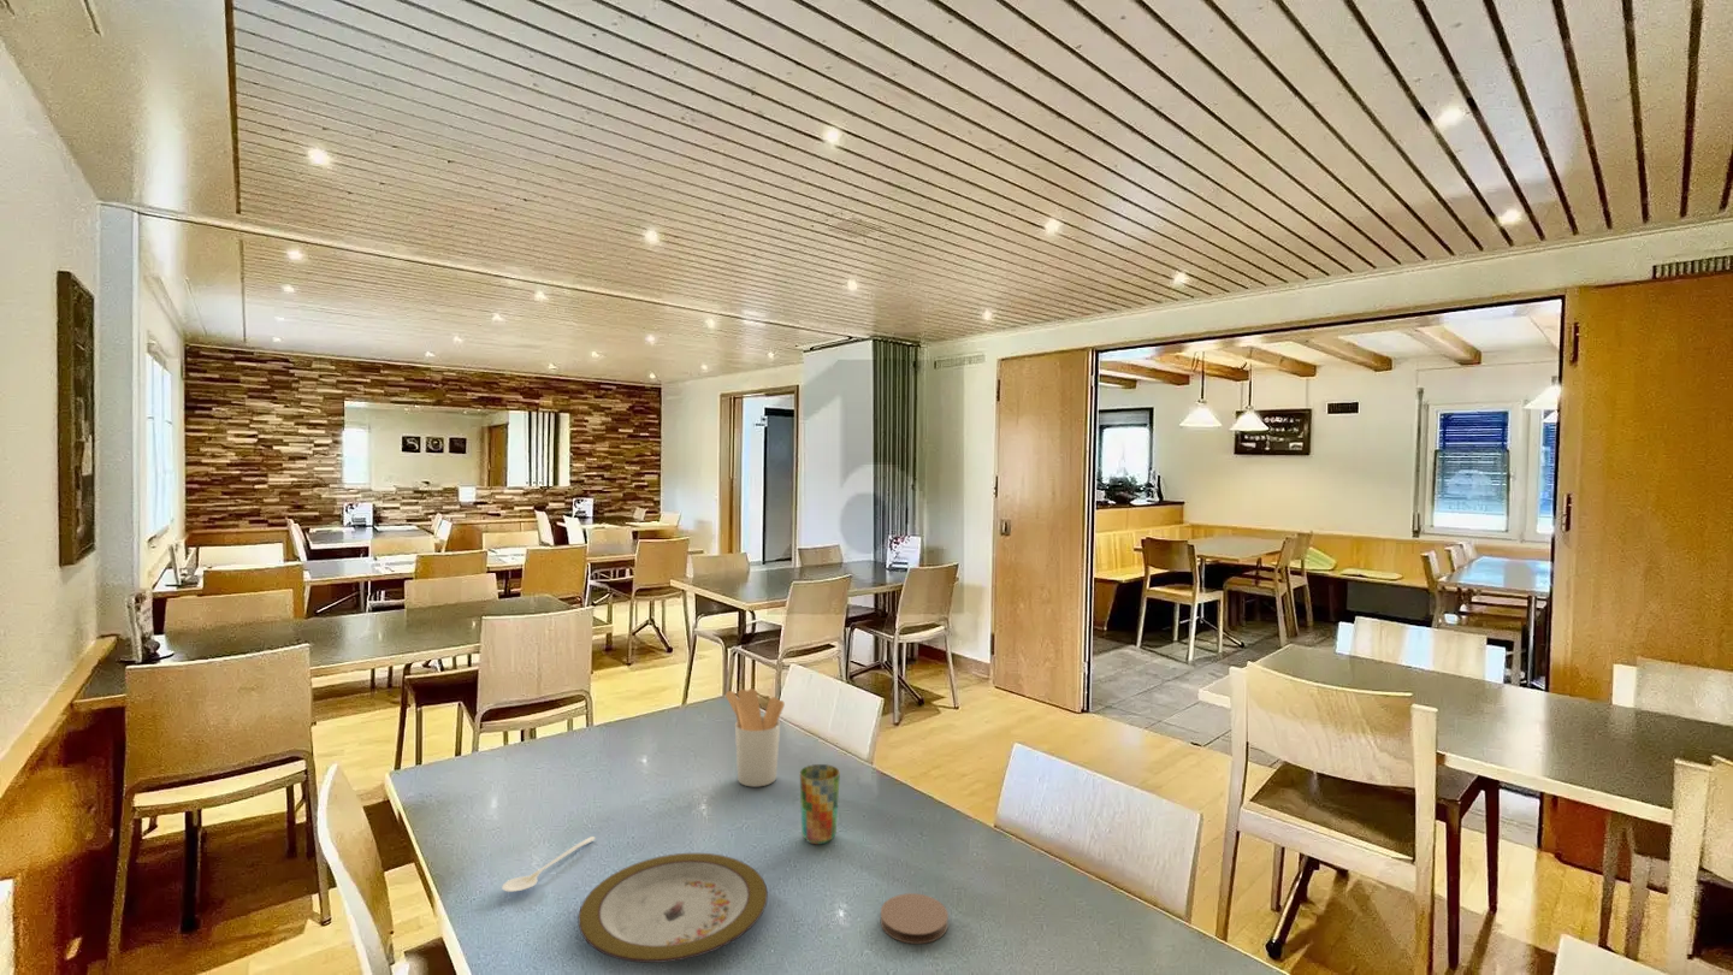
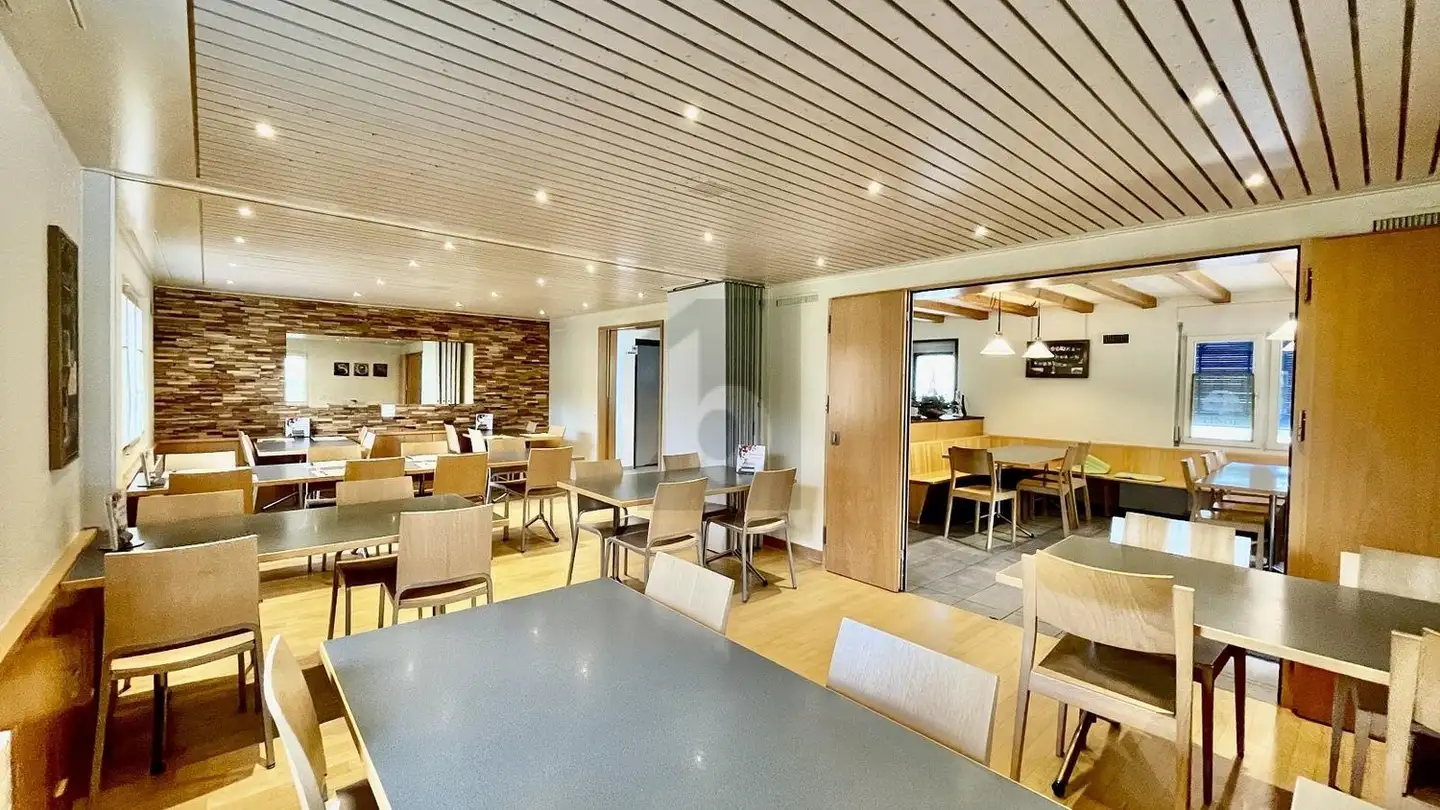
- plate [578,852,769,964]
- coaster [880,892,950,945]
- stirrer [501,835,596,893]
- cup [799,763,841,845]
- utensil holder [724,687,786,787]
